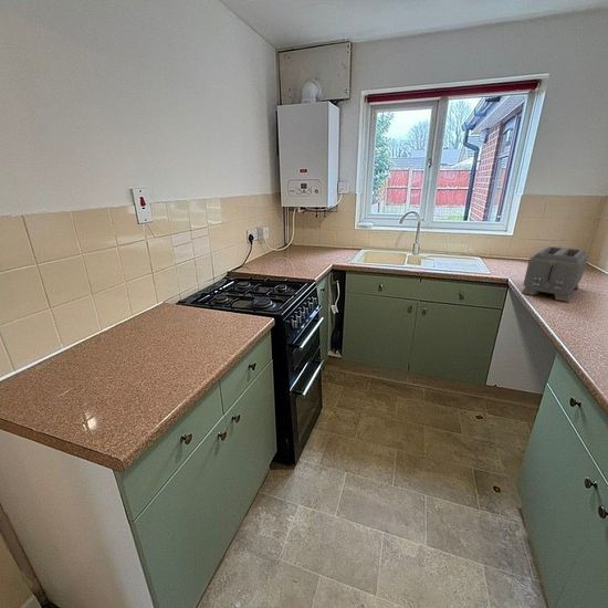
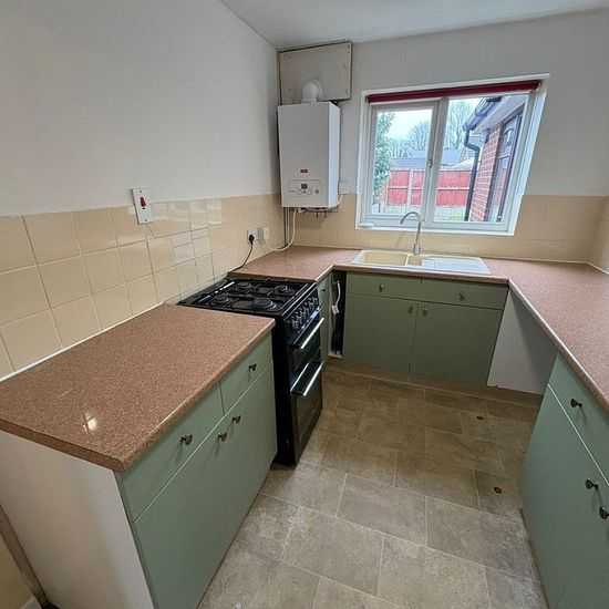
- toaster [521,245,589,303]
